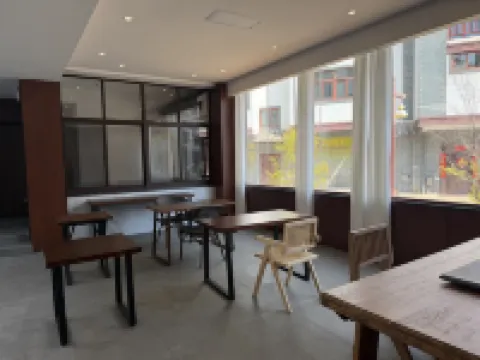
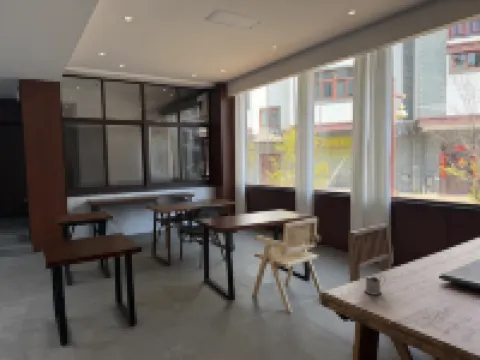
+ tea glass holder [363,275,386,296]
